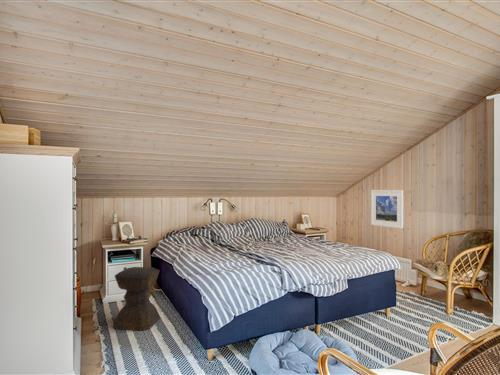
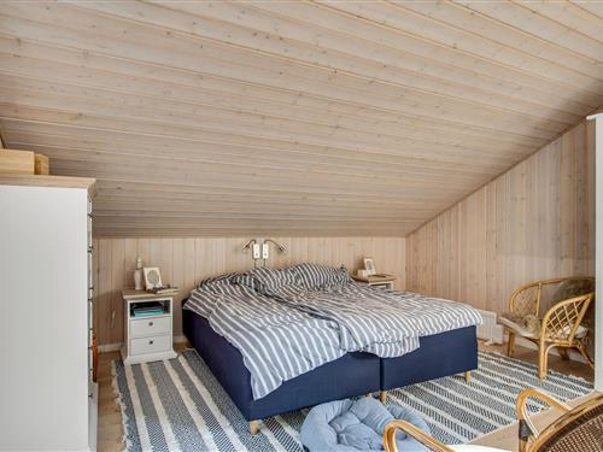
- stool [112,266,161,332]
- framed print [370,189,404,229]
